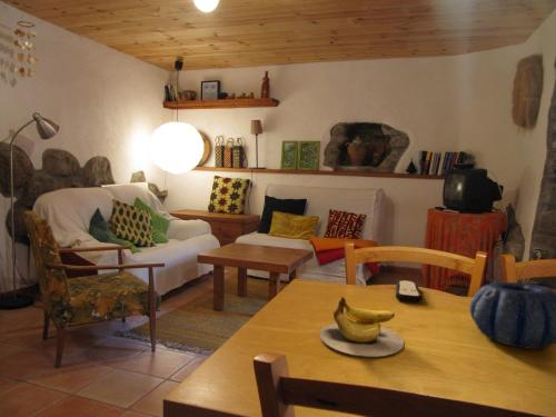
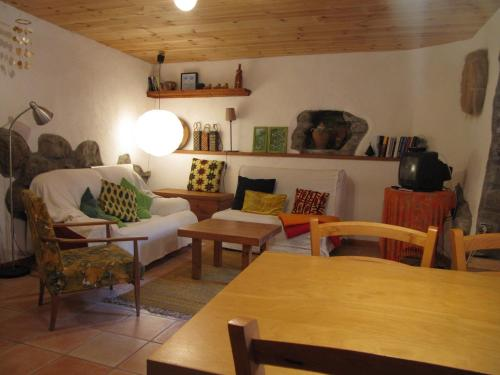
- decorative bowl [468,281,556,350]
- banana [319,296,405,358]
- remote control [395,279,424,304]
